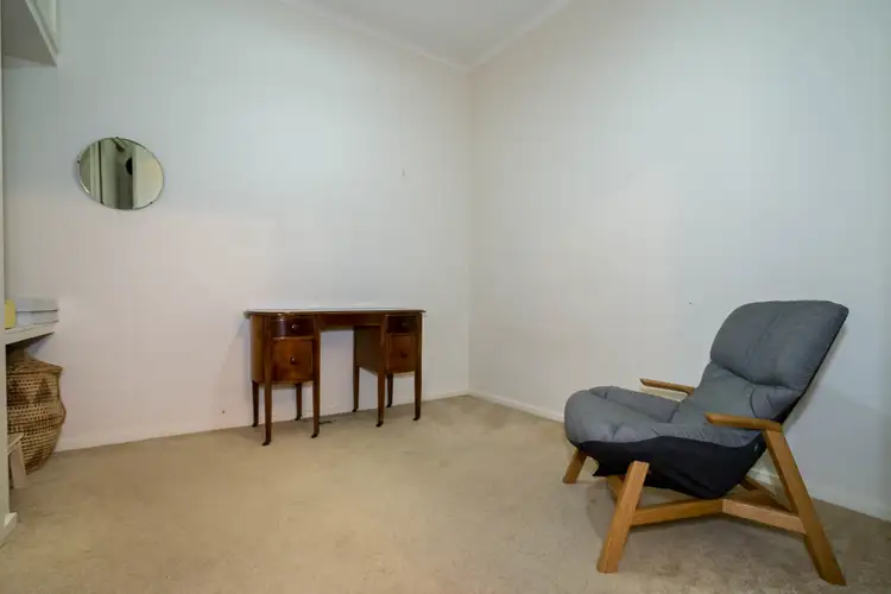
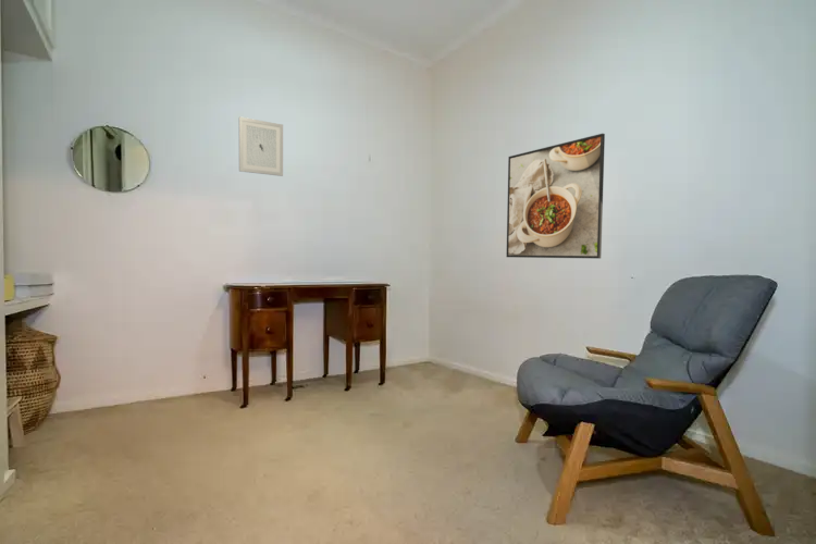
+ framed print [506,133,606,260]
+ wall art [238,115,284,177]
